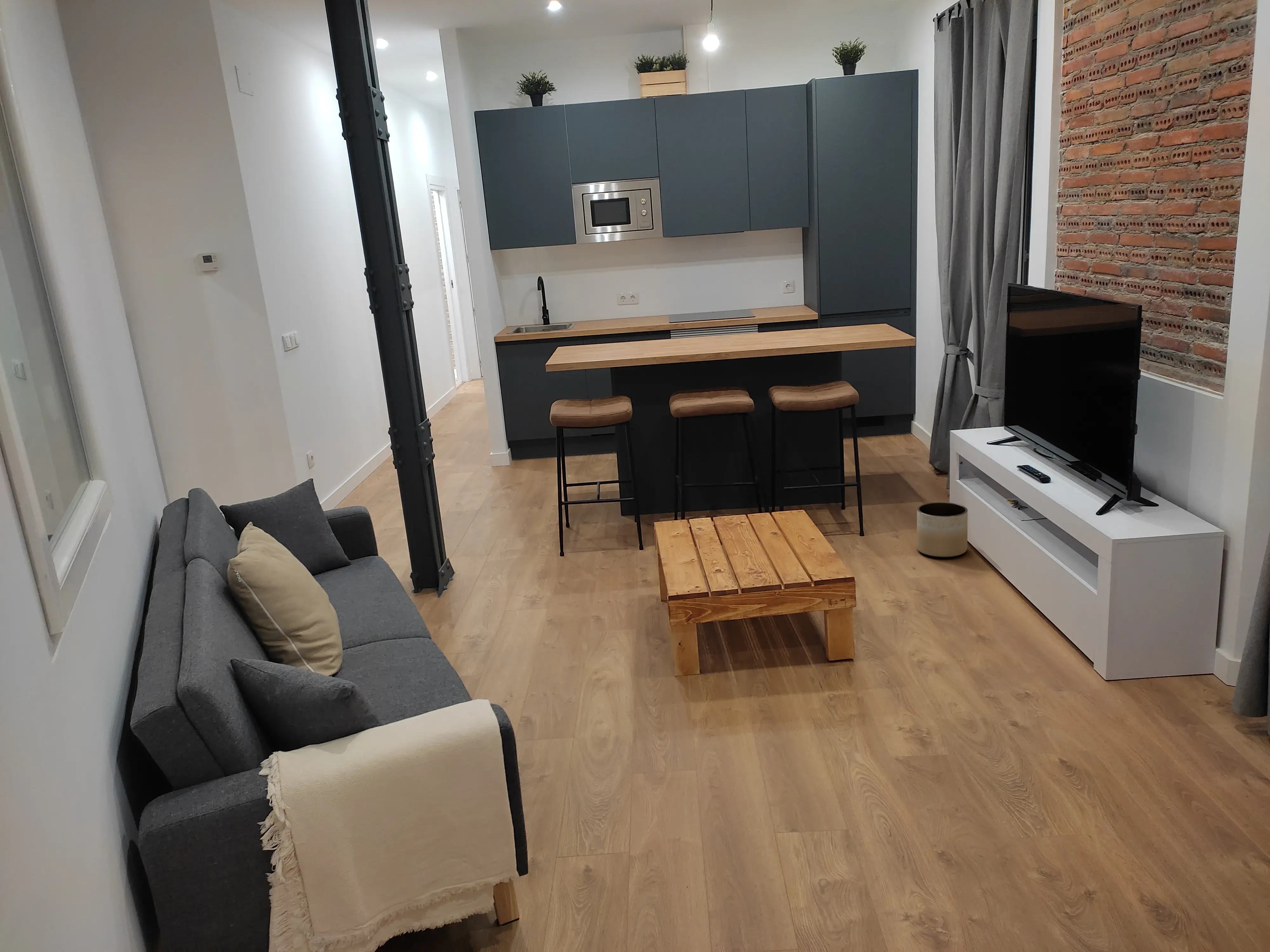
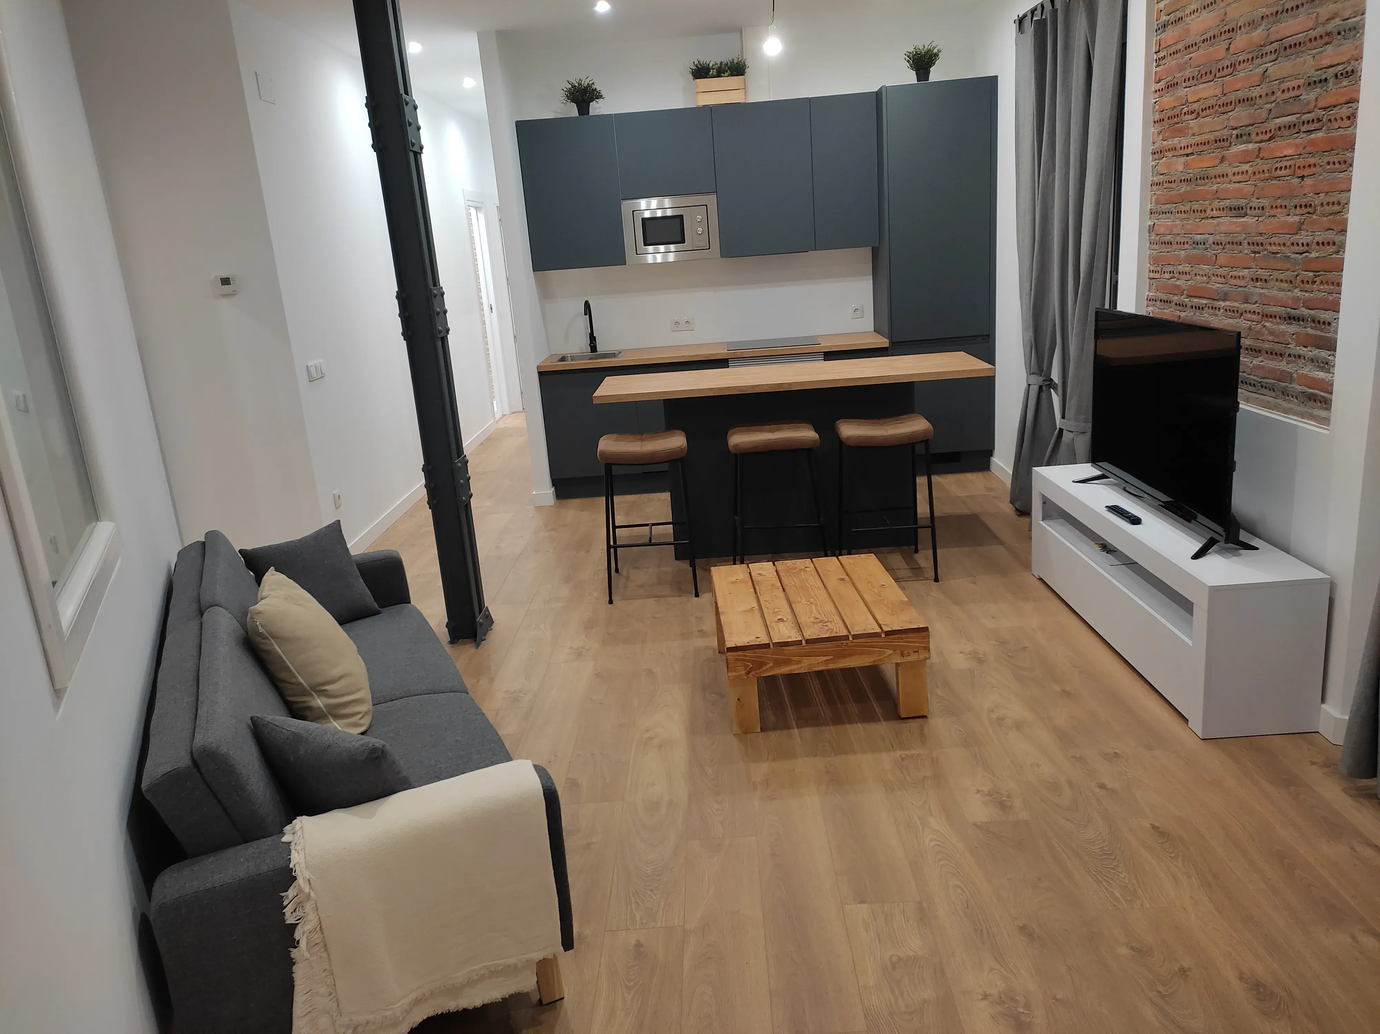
- planter [916,502,968,558]
